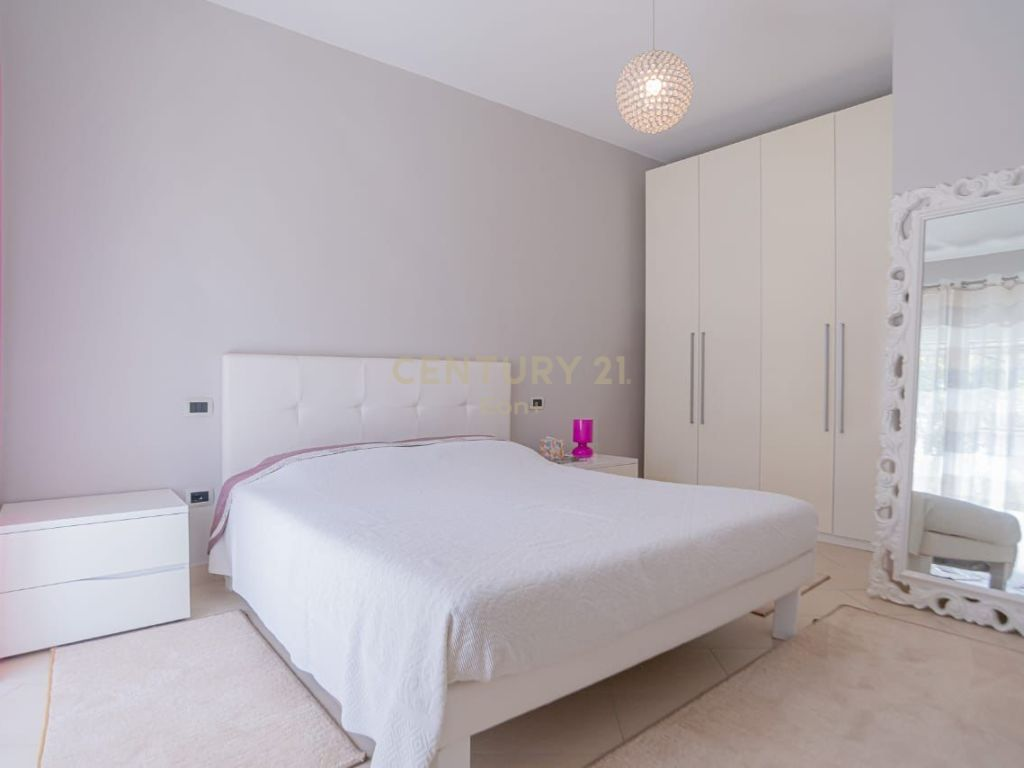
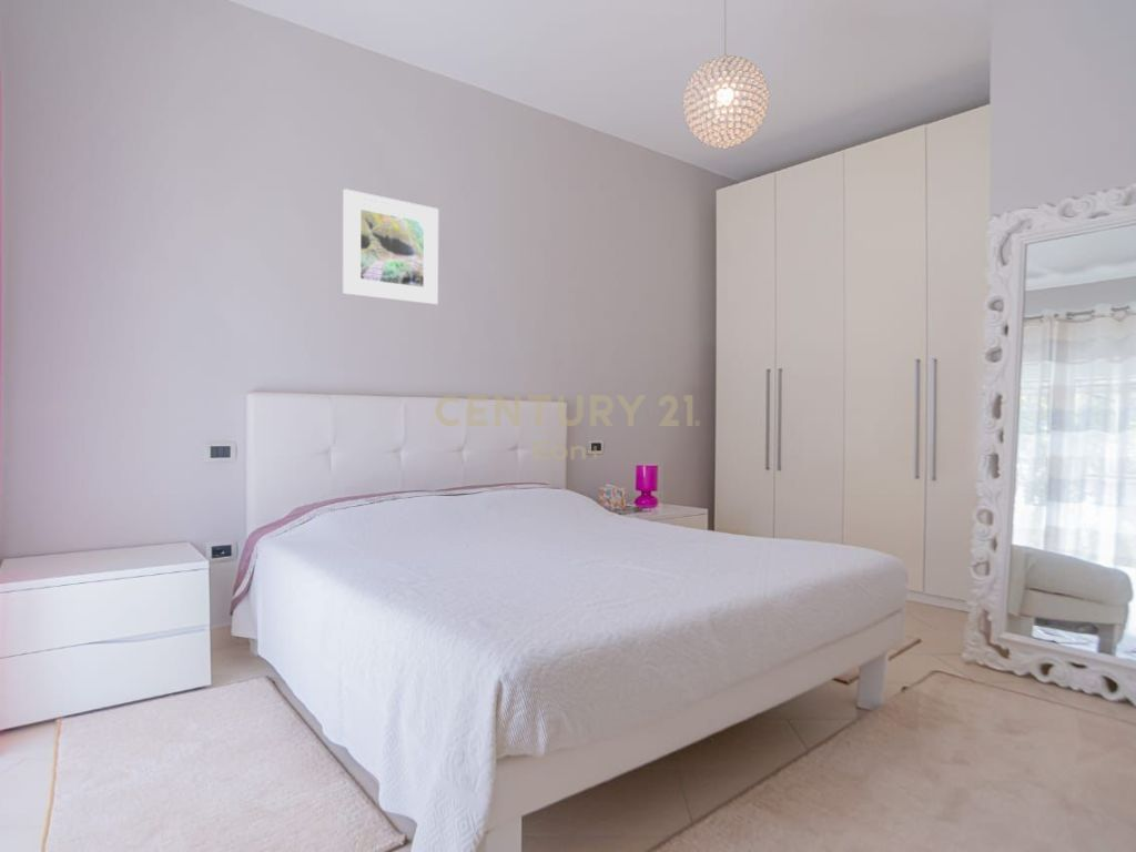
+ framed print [342,187,439,306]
